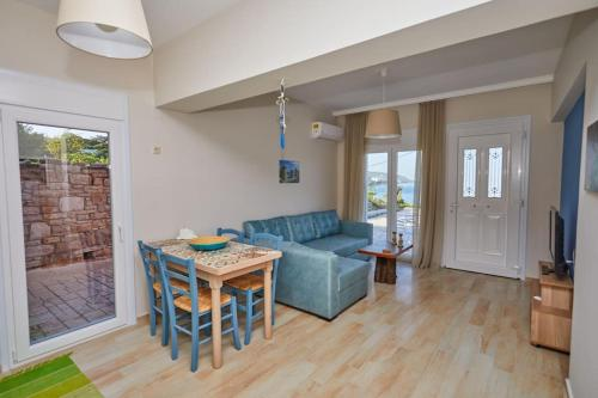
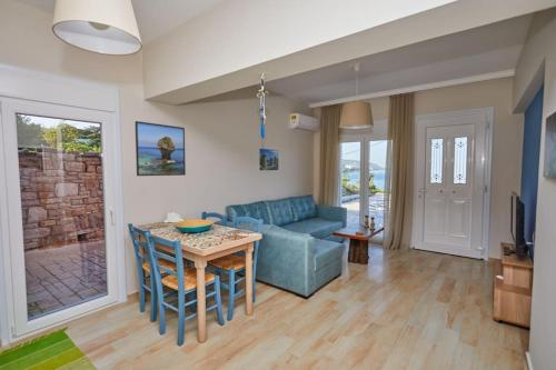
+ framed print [135,120,187,177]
